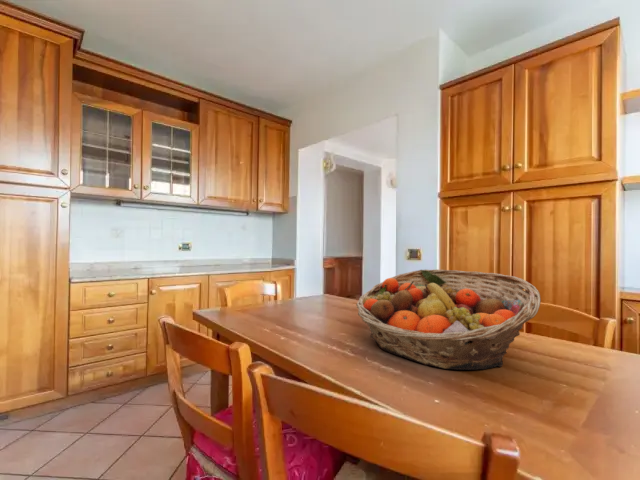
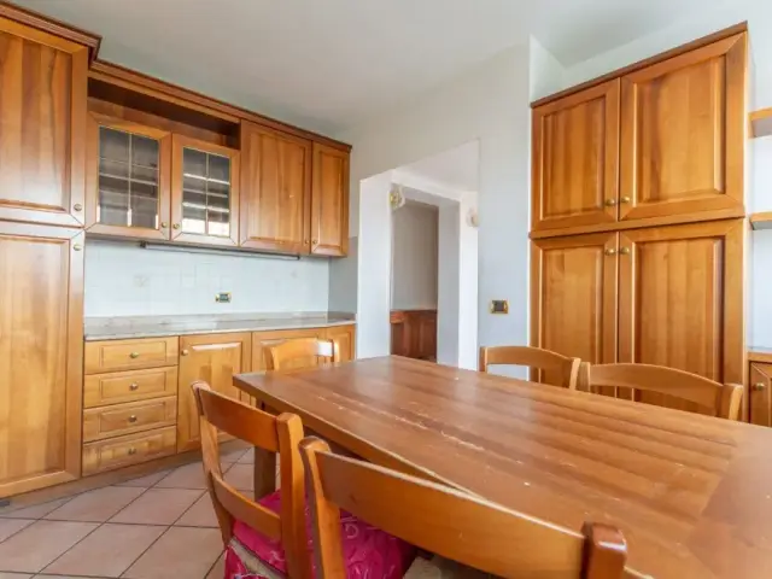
- fruit basket [355,269,542,371]
